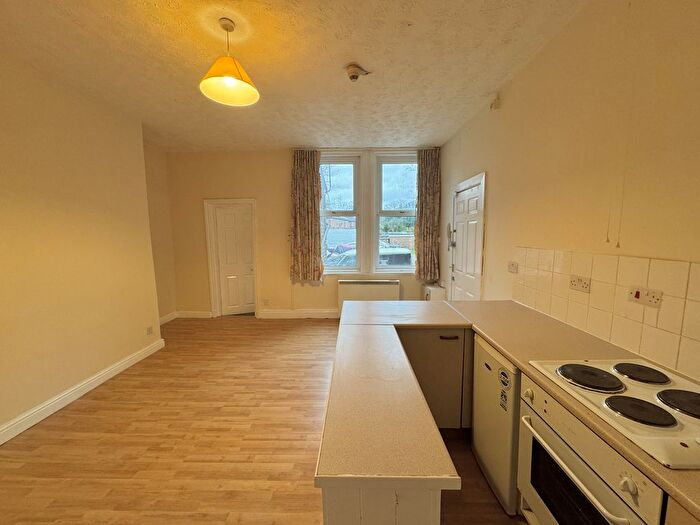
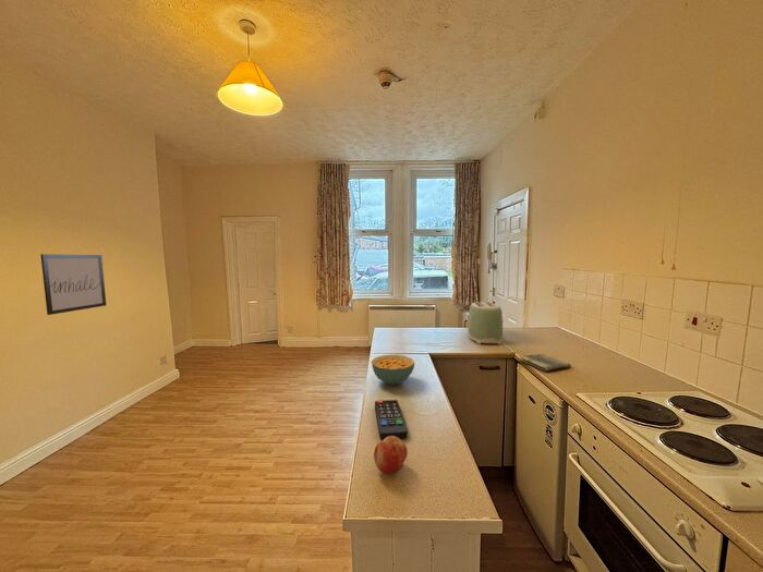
+ remote control [374,399,409,441]
+ dish towel [518,353,572,373]
+ toaster [467,301,504,345]
+ wall art [39,253,107,316]
+ fruit [373,436,409,475]
+ cereal bowl [371,354,415,386]
